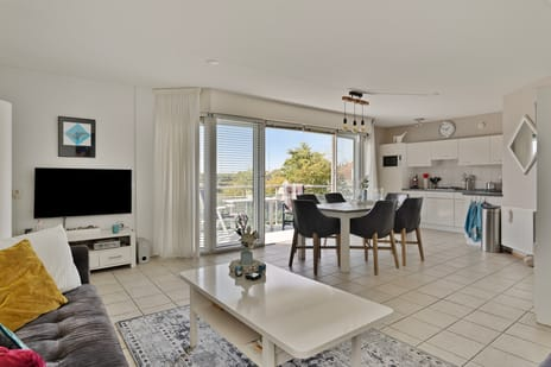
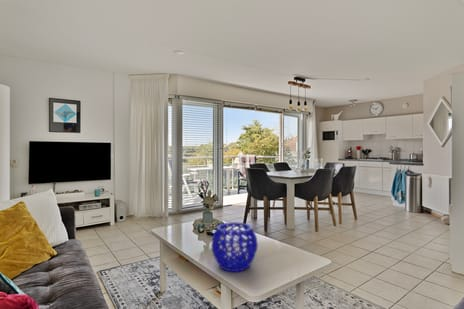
+ decorative bowl [210,221,259,273]
